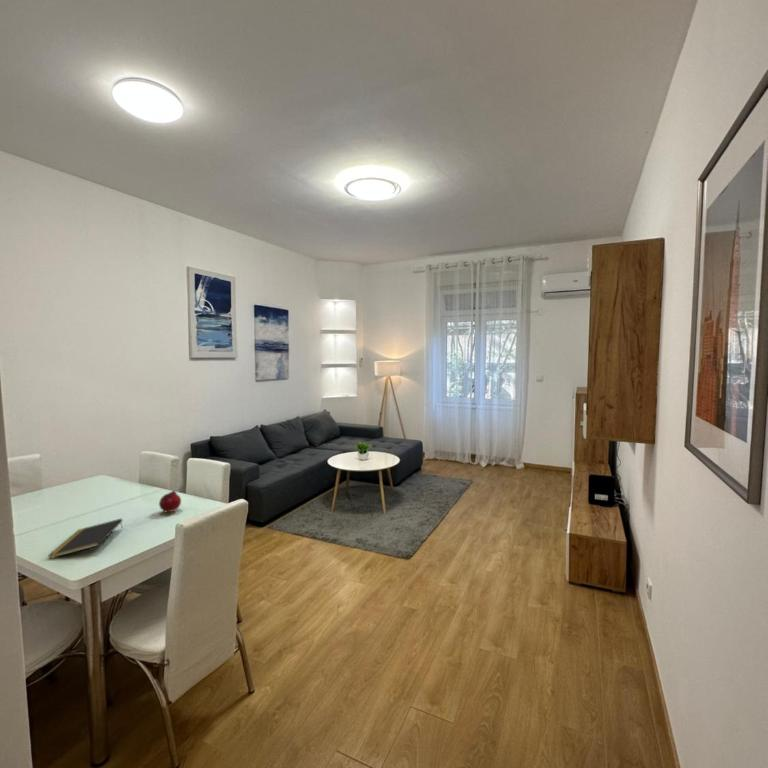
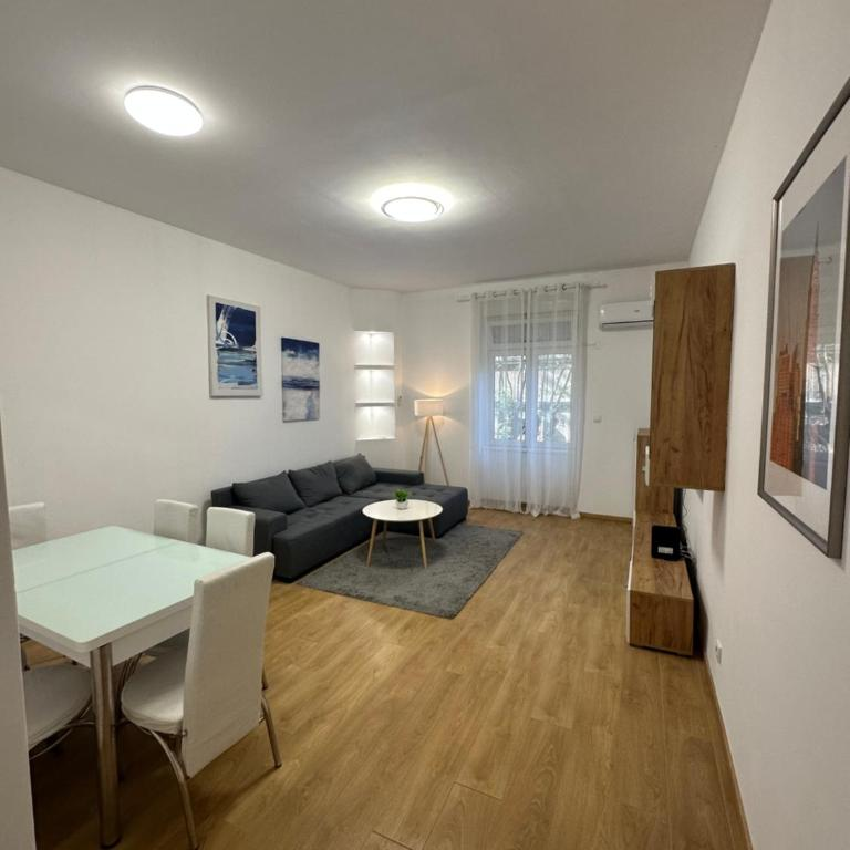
- fruit [158,489,182,513]
- notepad [47,517,124,560]
